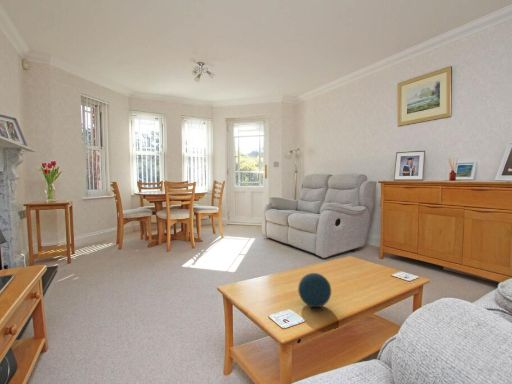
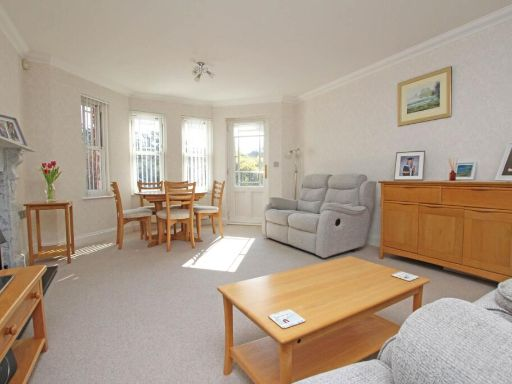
- decorative orb [297,272,332,308]
